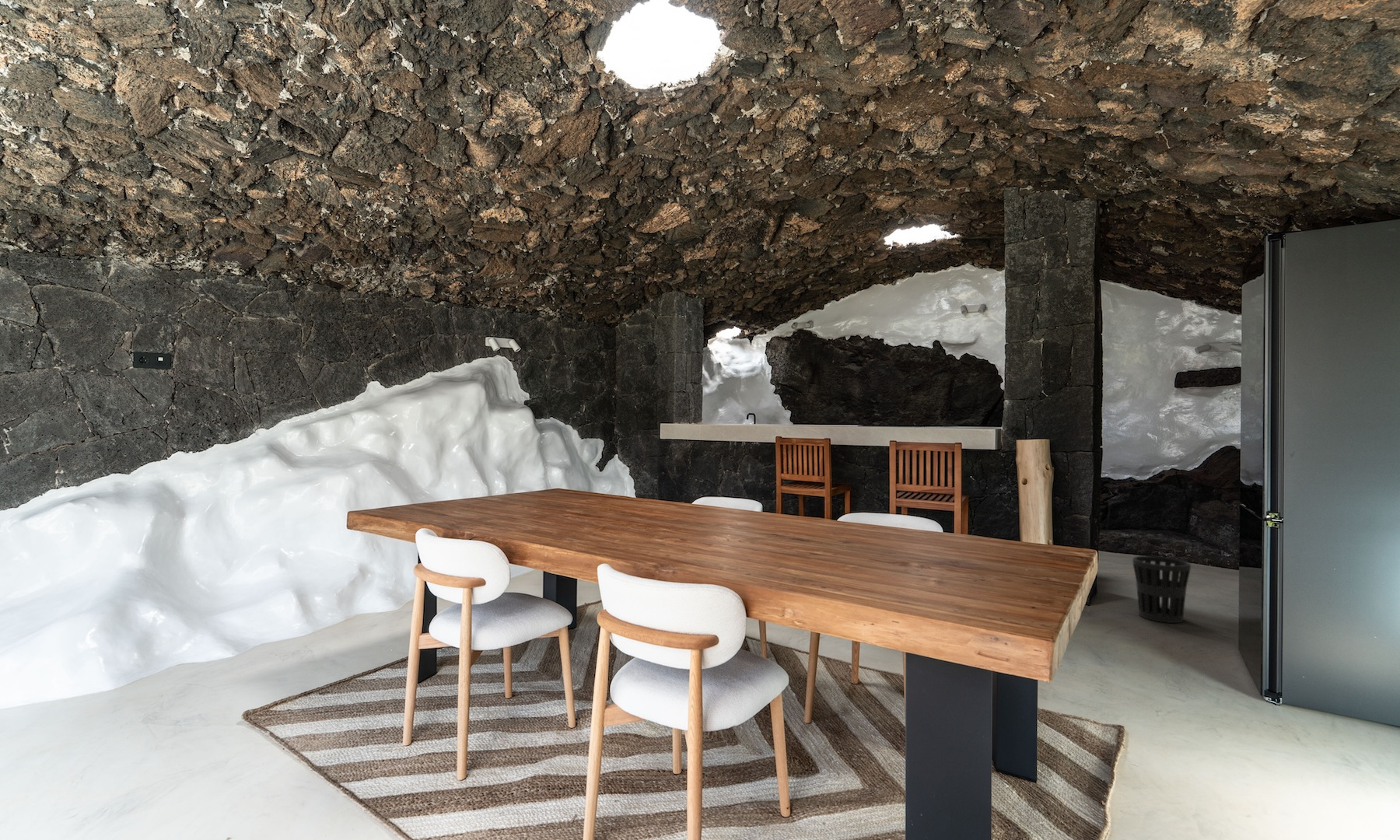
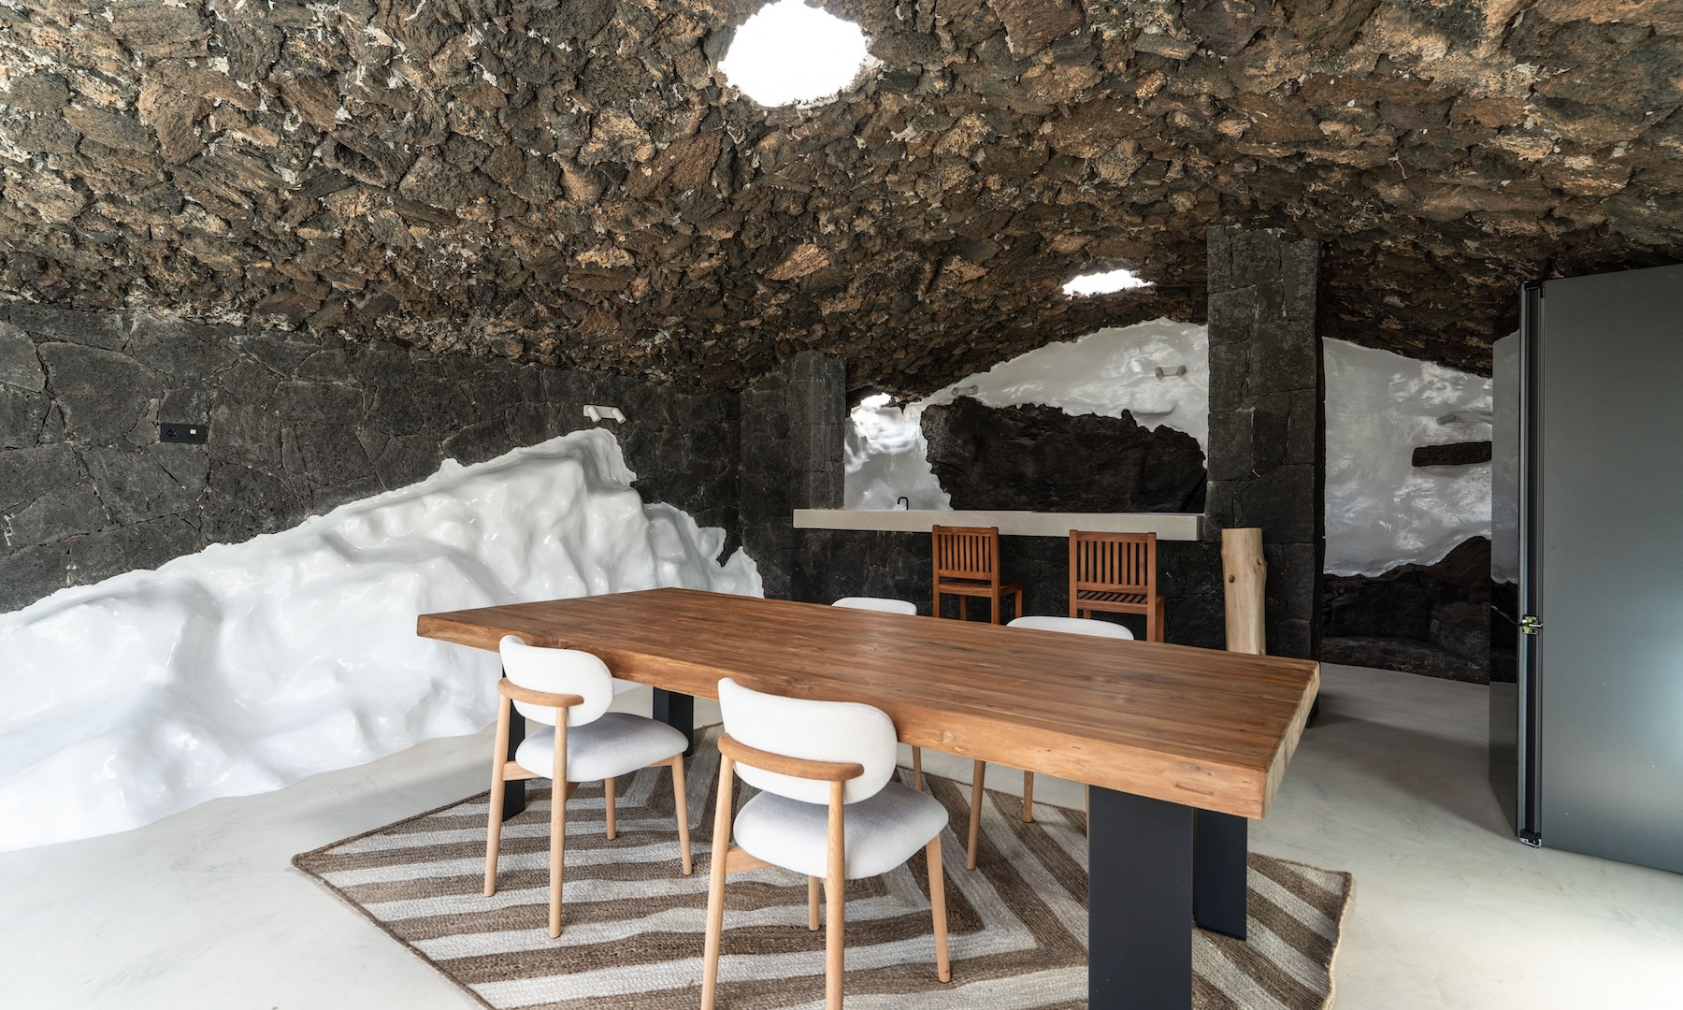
- wastebasket [1132,555,1192,624]
